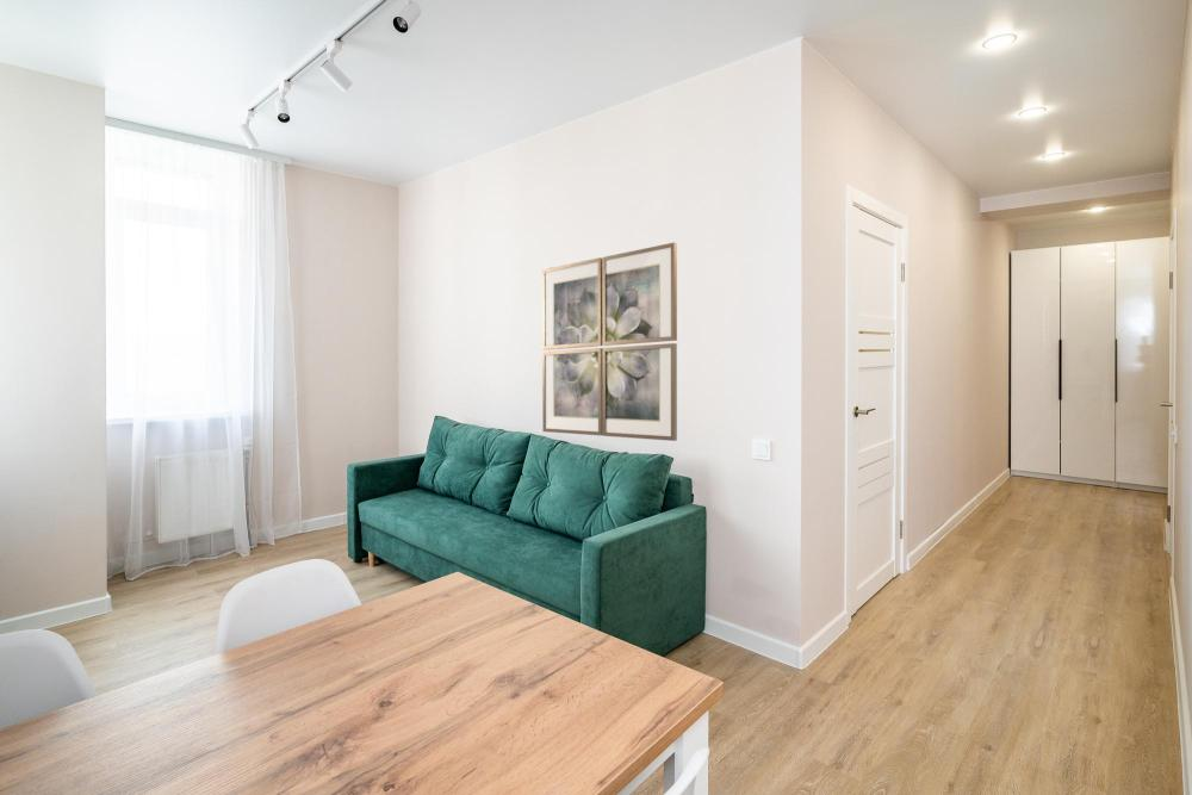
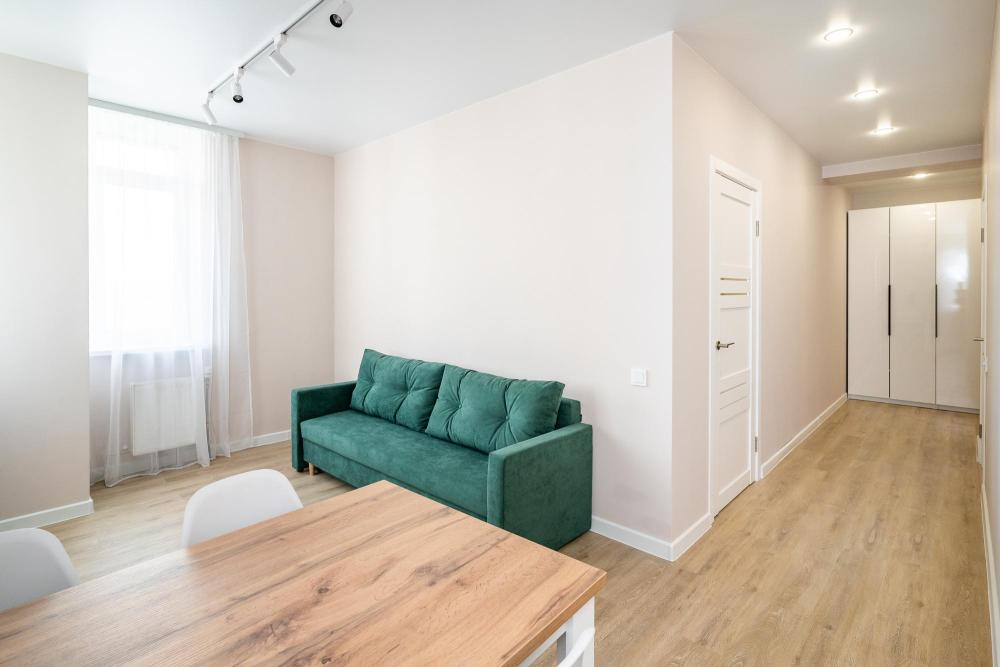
- wall art [541,241,678,442]
